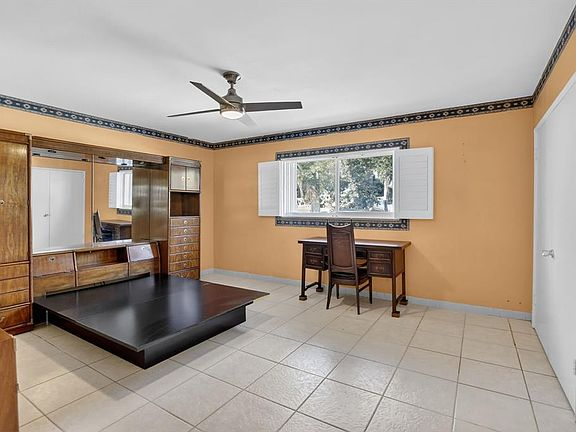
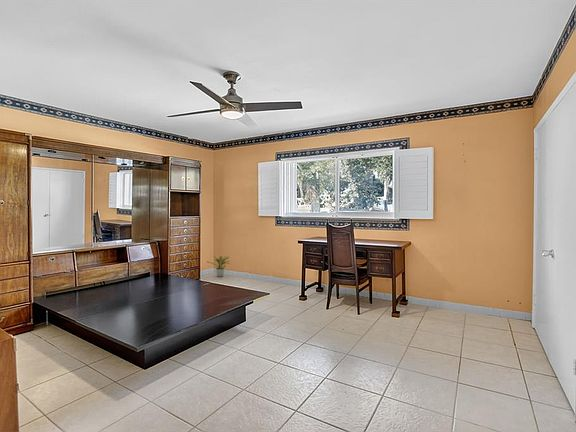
+ potted plant [206,255,231,278]
